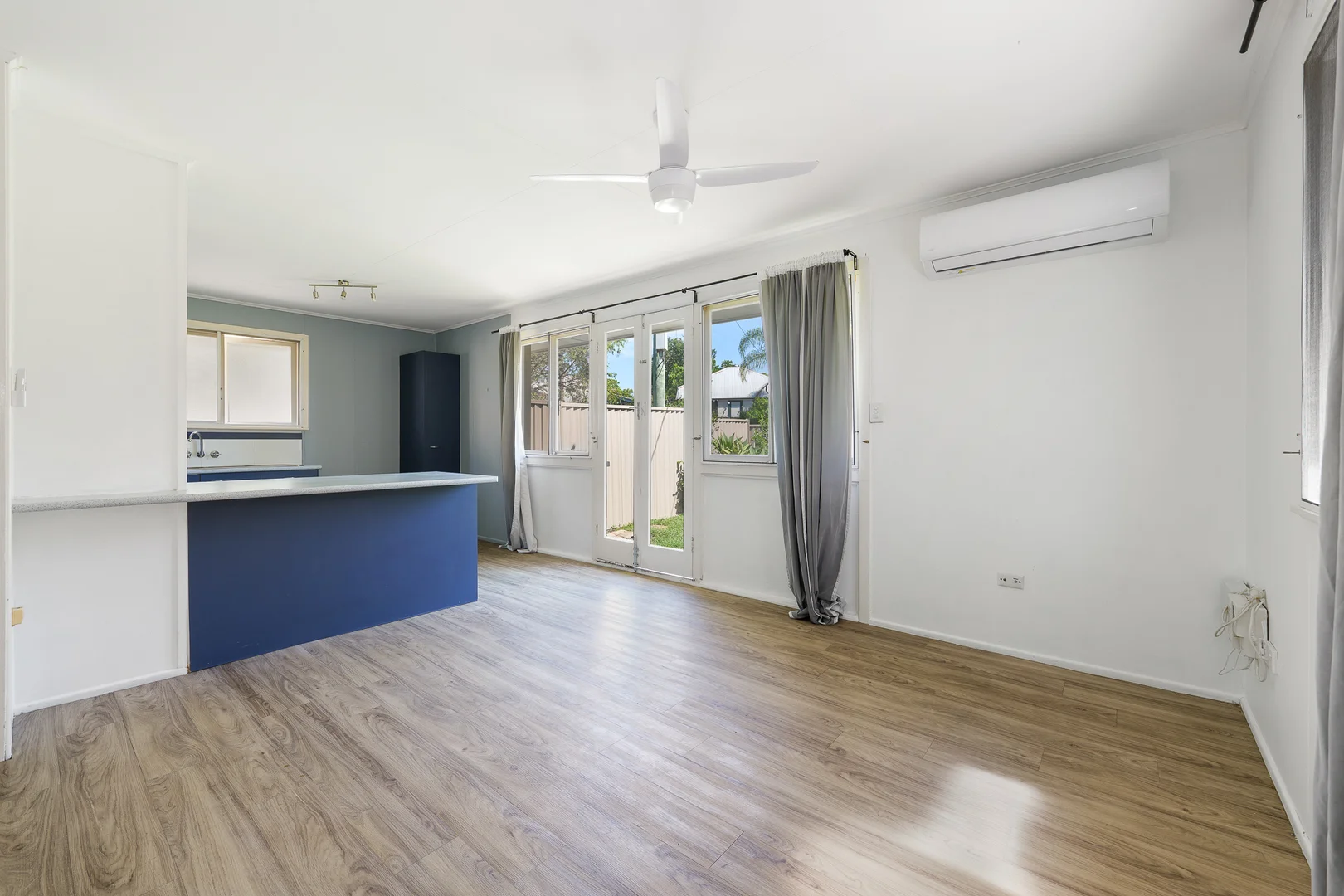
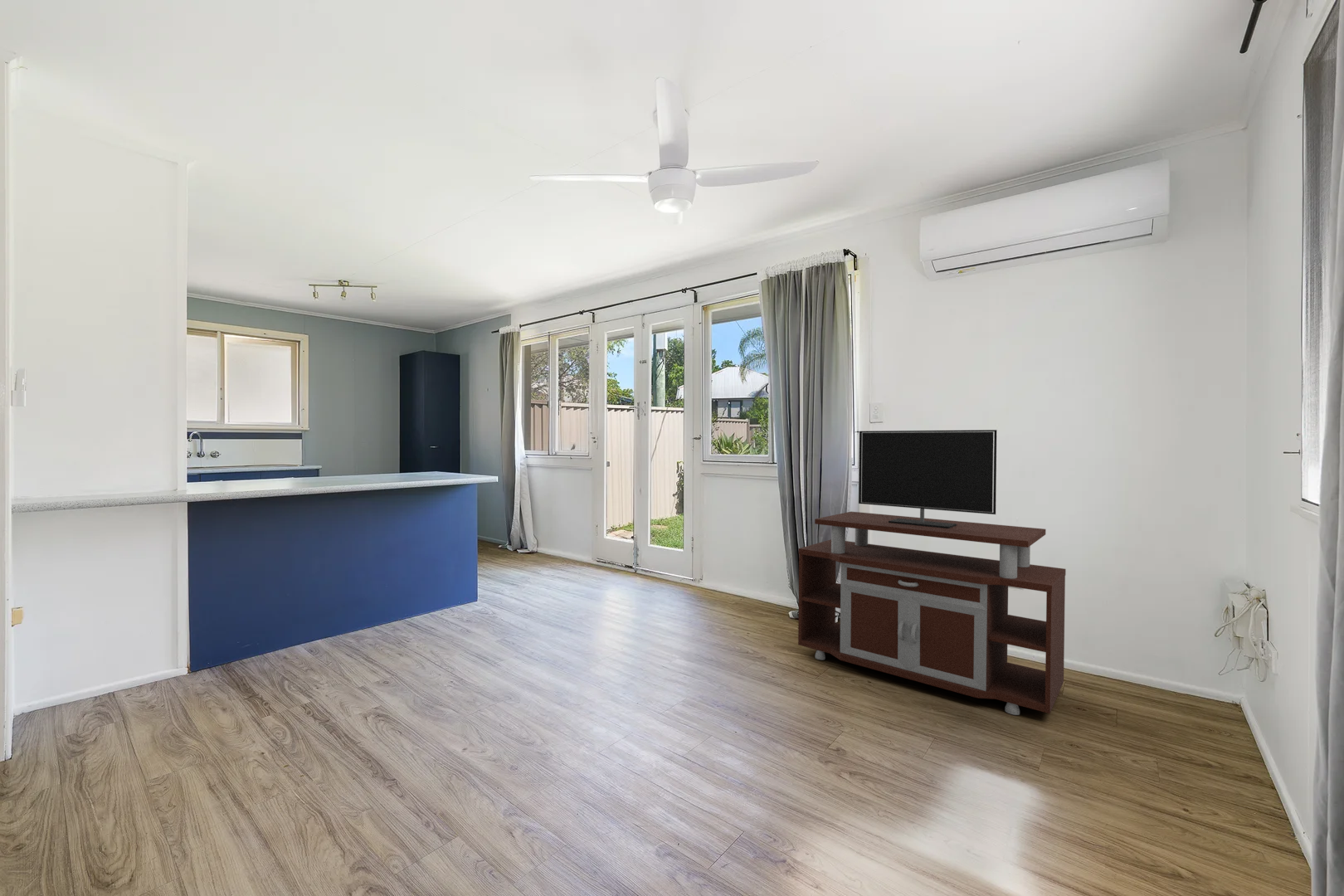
+ tv stand [797,429,1067,716]
